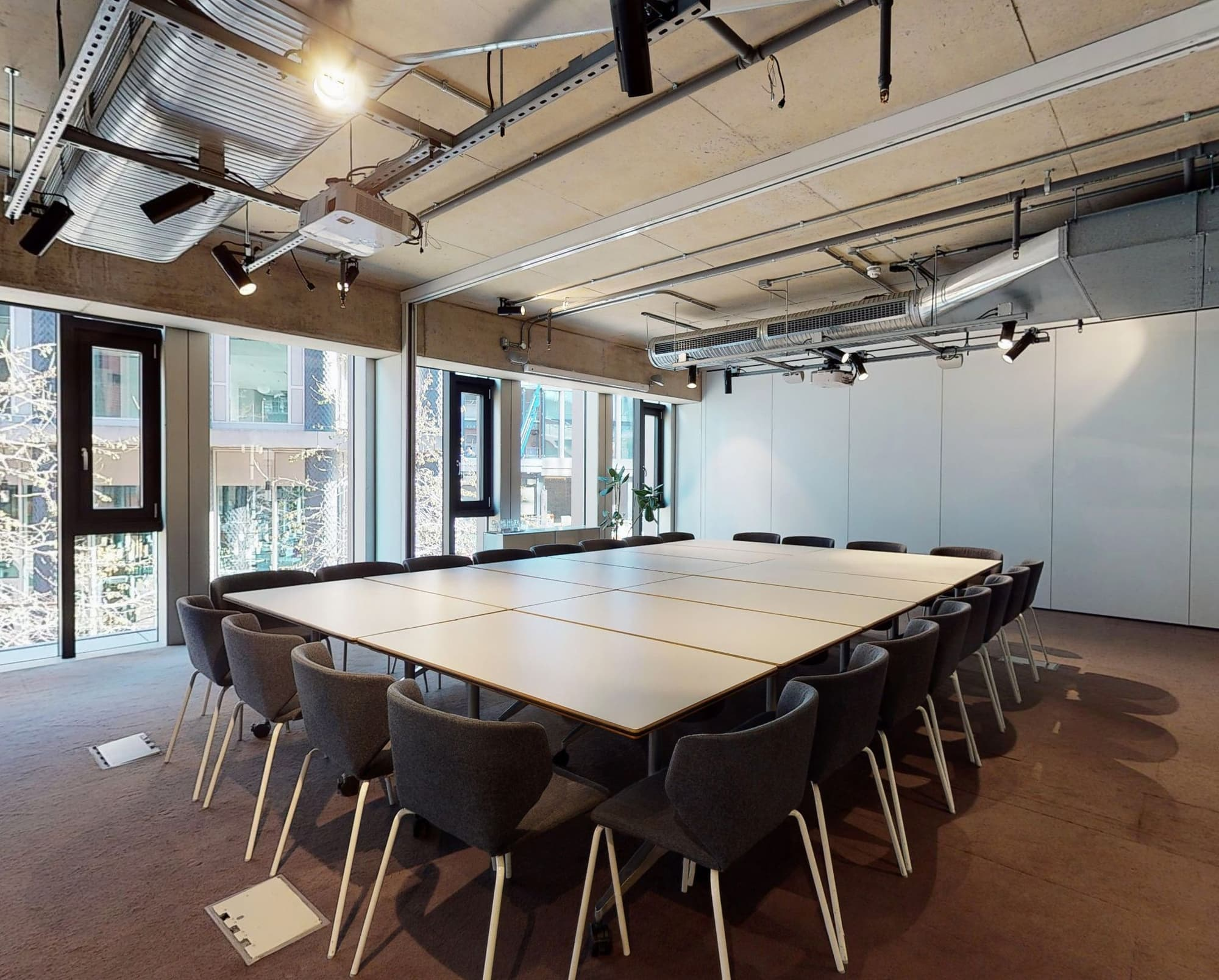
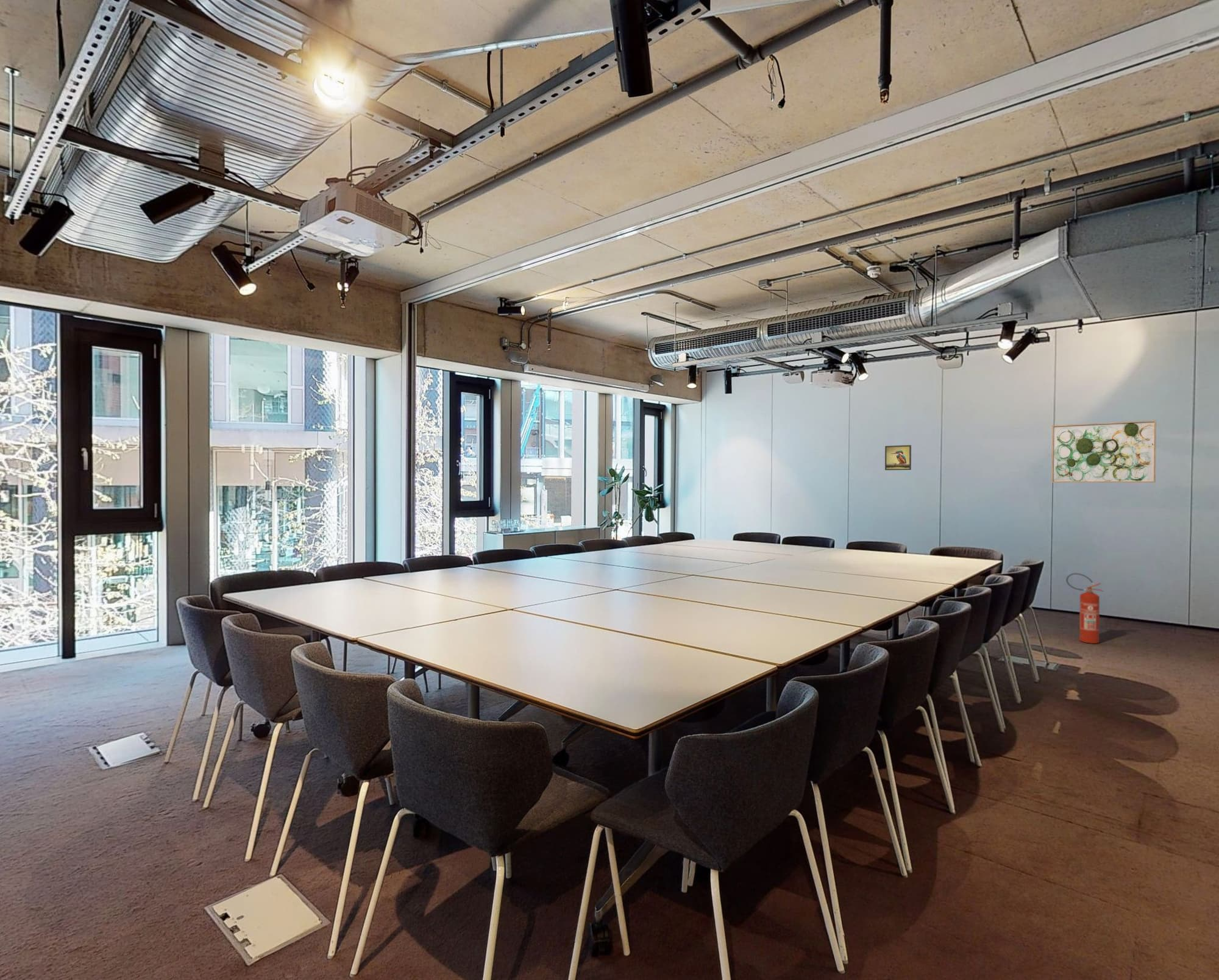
+ wall art [1051,420,1157,483]
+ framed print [884,444,912,471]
+ fire extinguisher [1065,573,1104,644]
